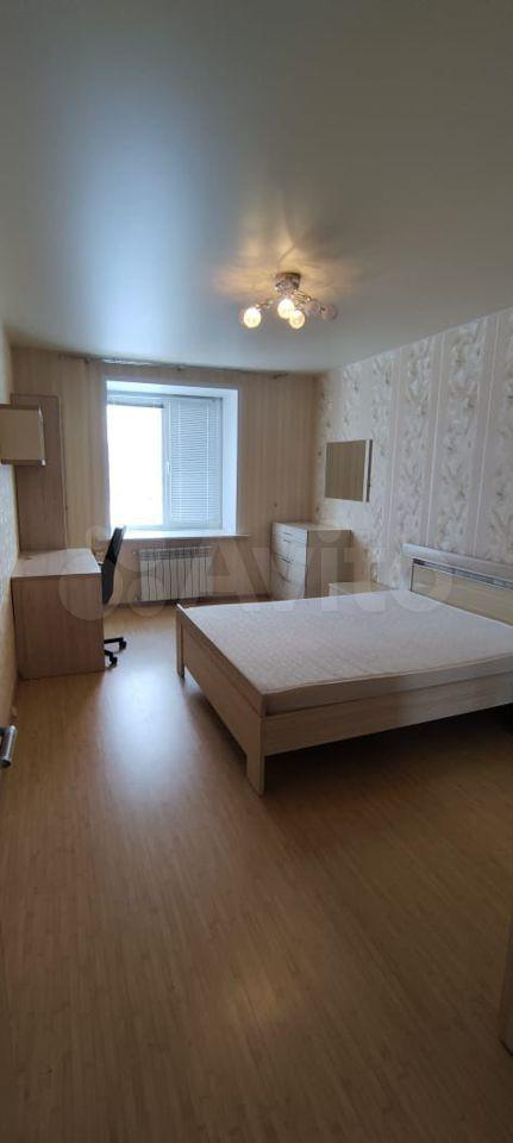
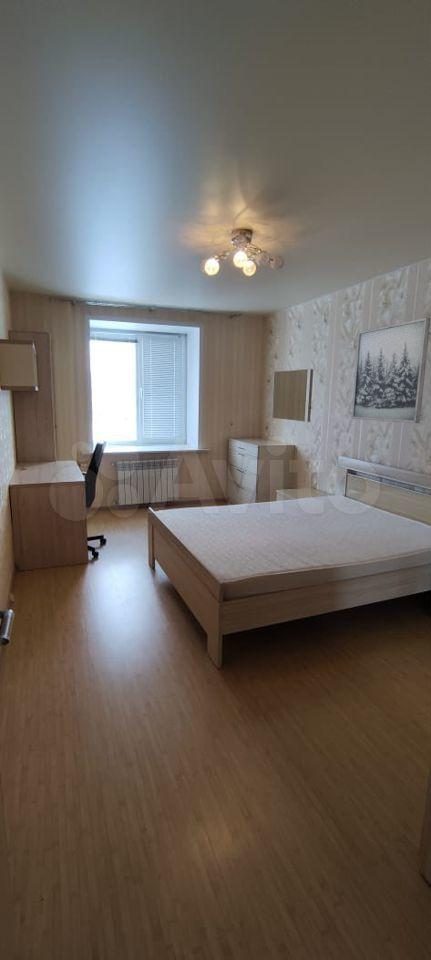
+ wall art [351,317,431,424]
